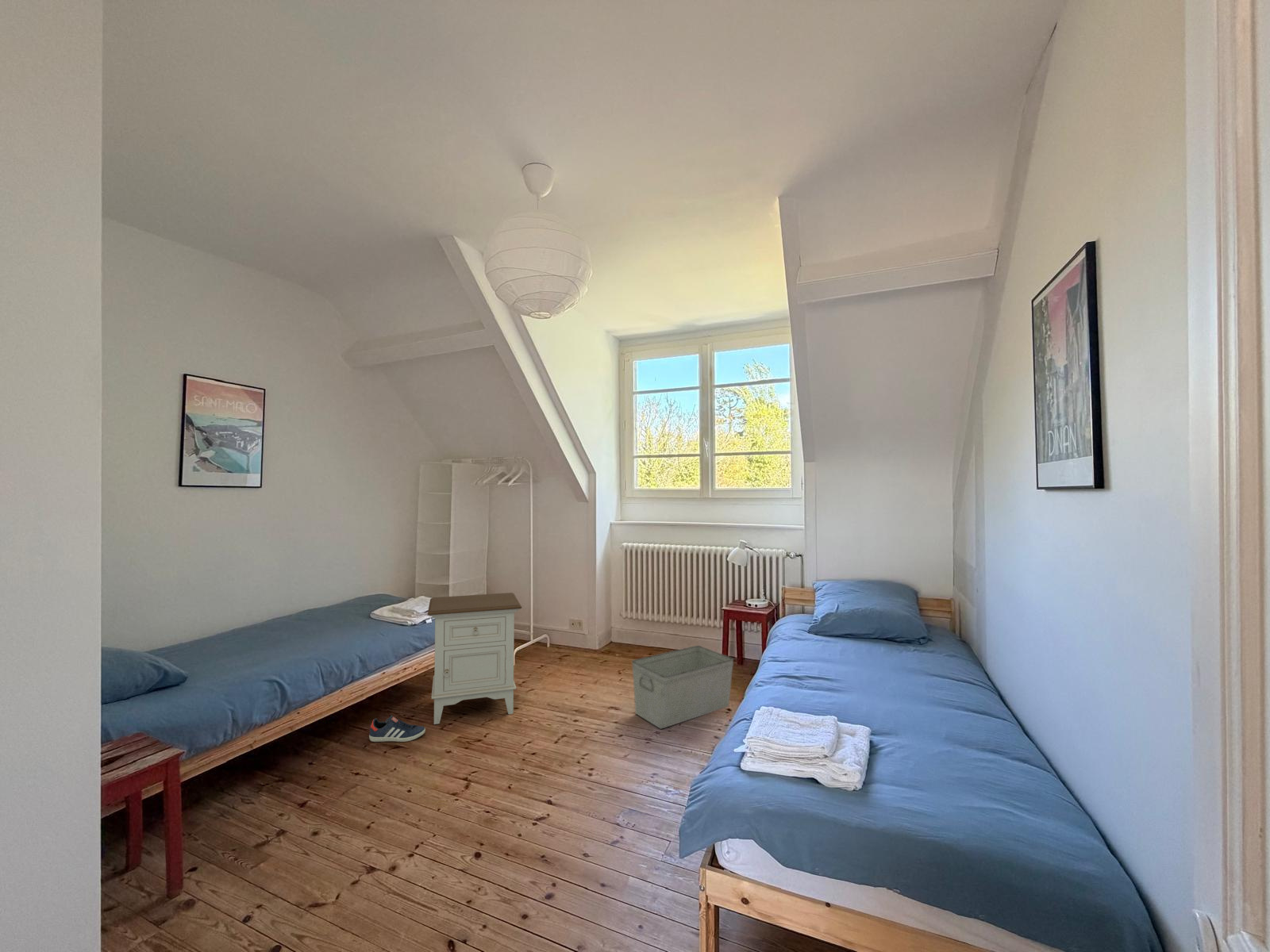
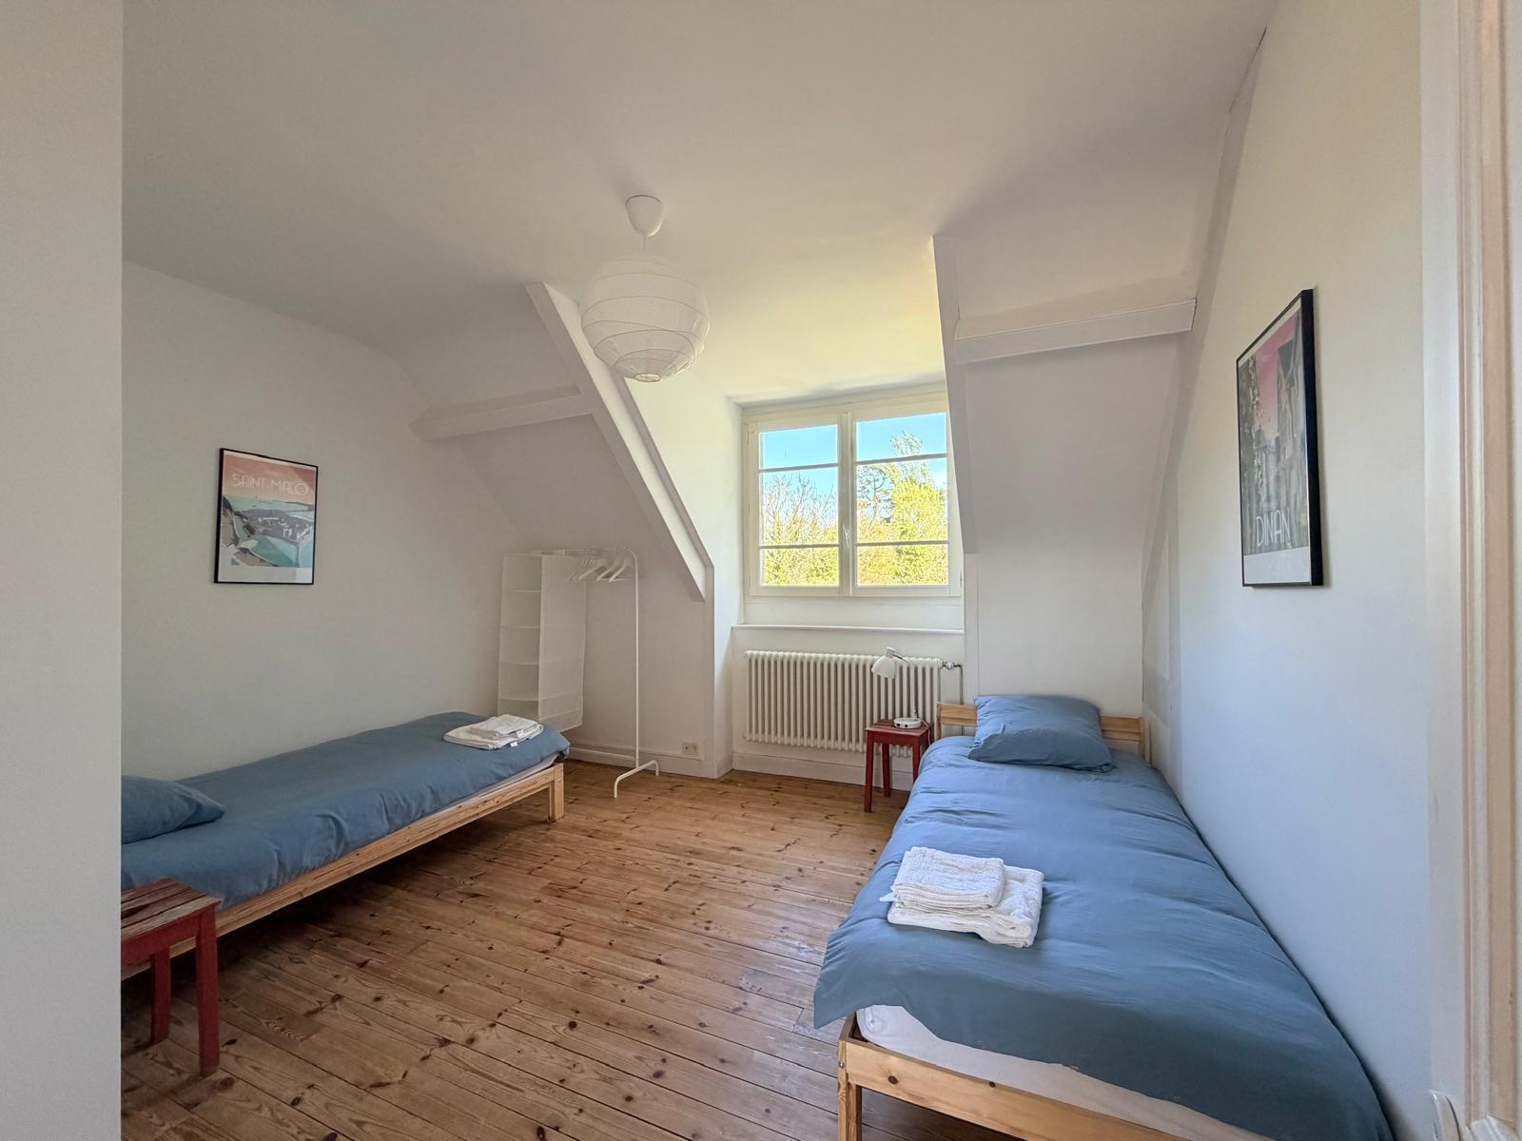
- nightstand [427,592,522,725]
- storage bin [631,645,734,730]
- sneaker [368,714,426,743]
